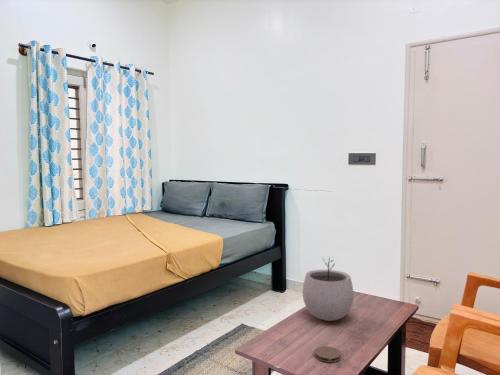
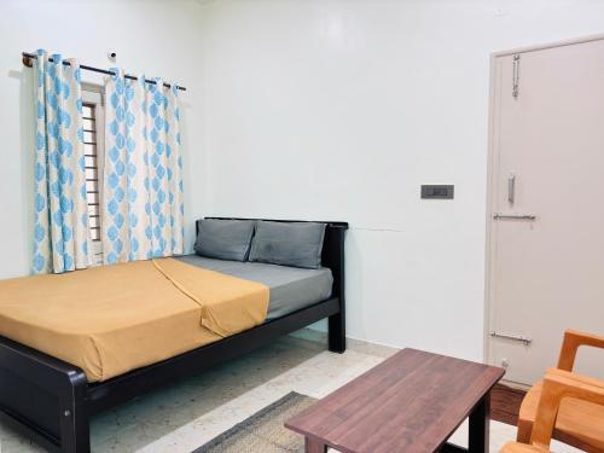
- coaster [314,345,342,363]
- plant pot [302,256,355,322]
